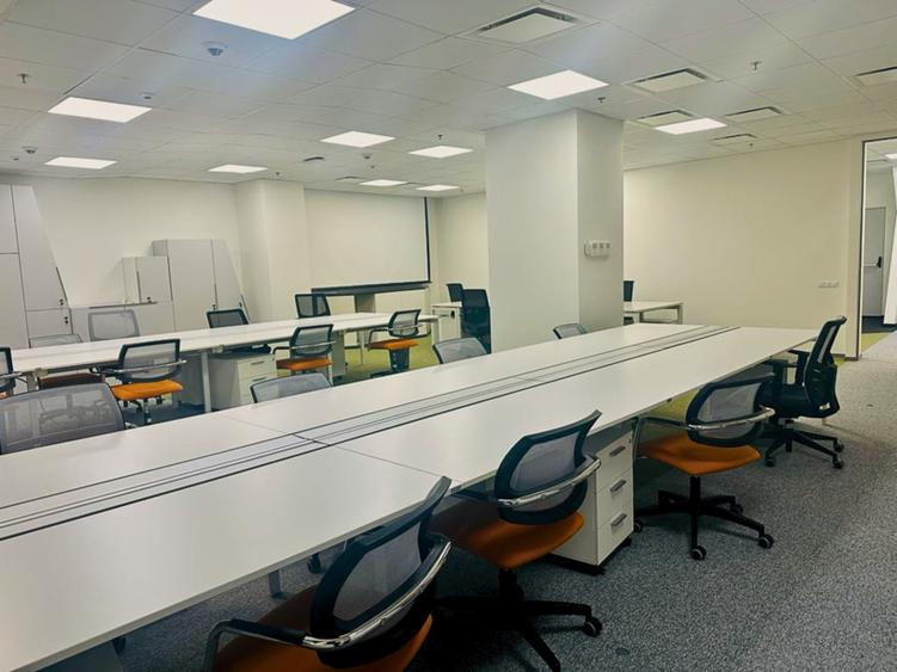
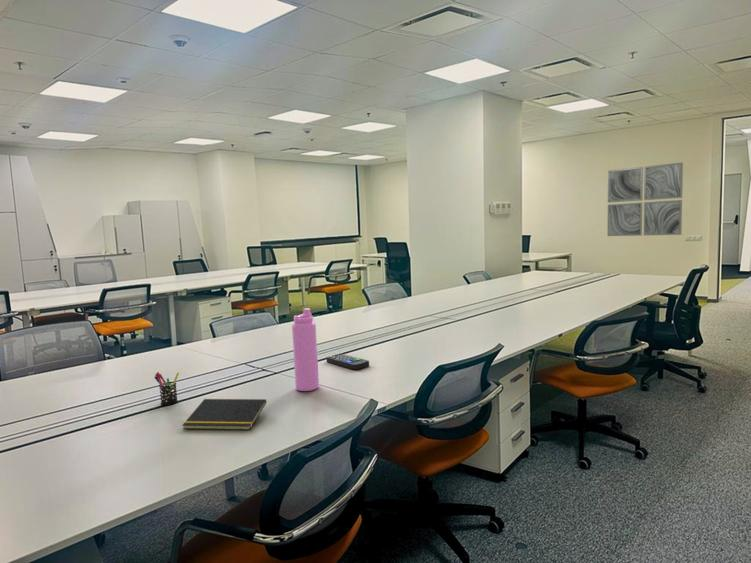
+ water bottle [291,308,320,392]
+ pen holder [153,371,180,406]
+ remote control [325,353,370,371]
+ wall art [606,161,684,237]
+ notepad [181,398,268,431]
